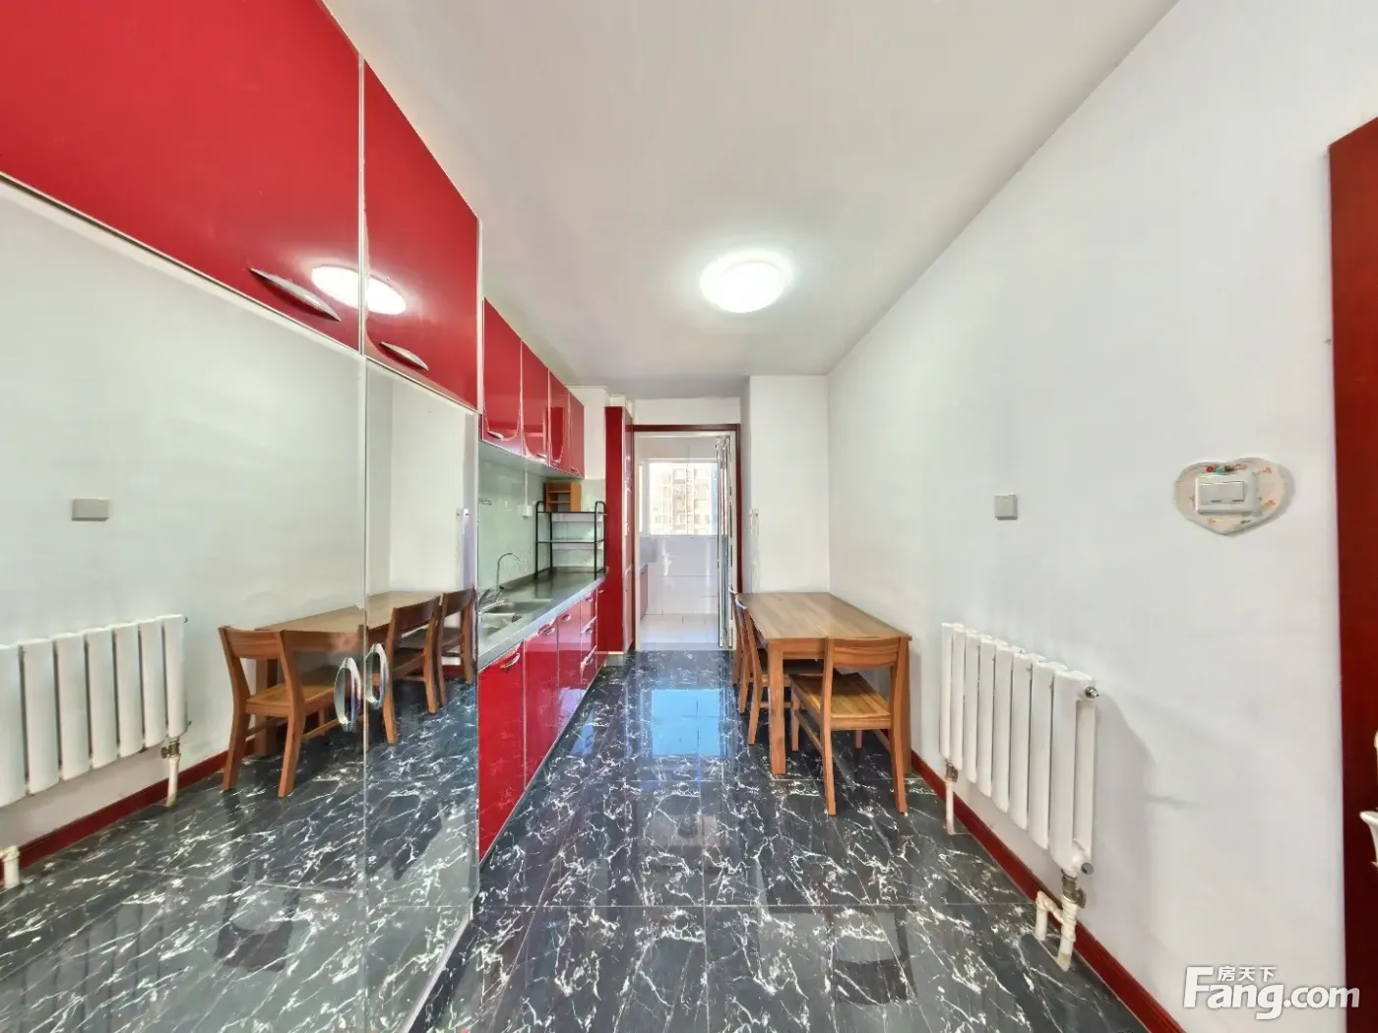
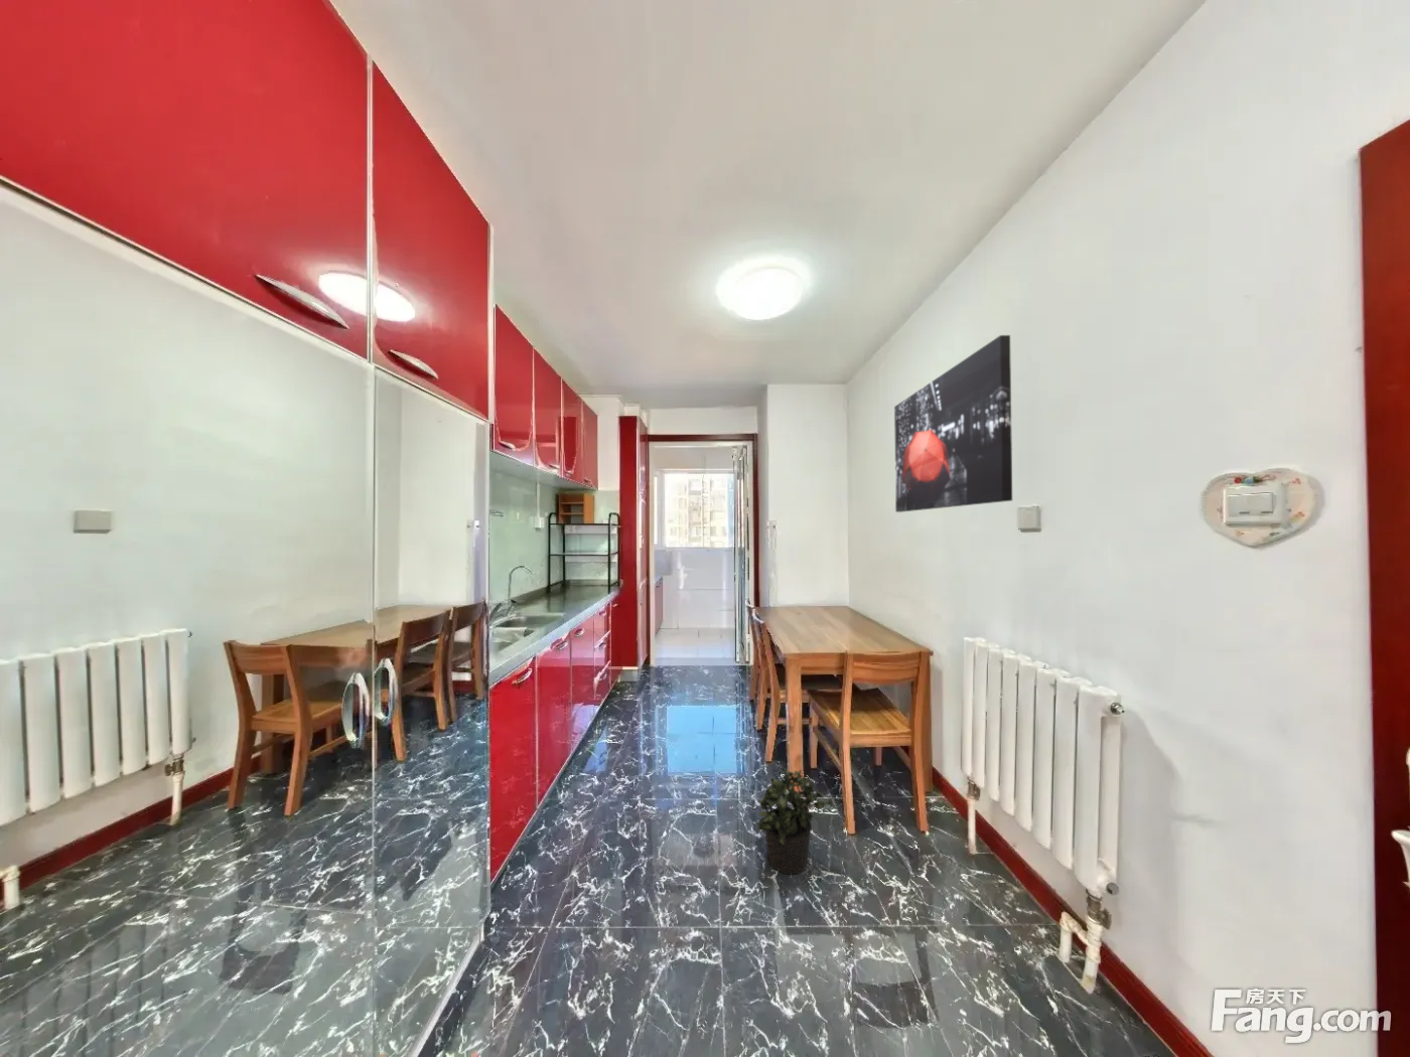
+ wall art [894,334,1014,513]
+ potted plant [756,767,833,876]
